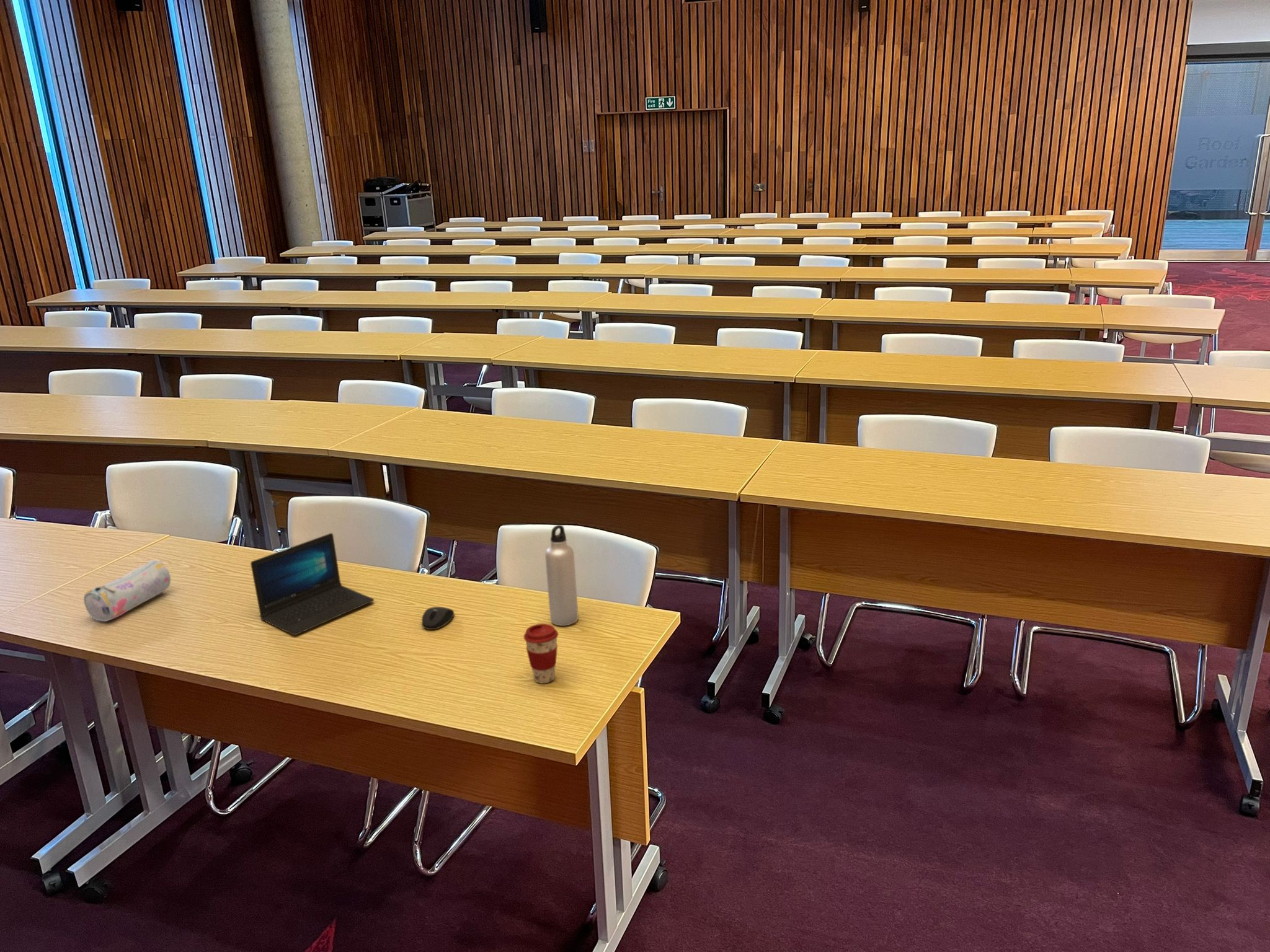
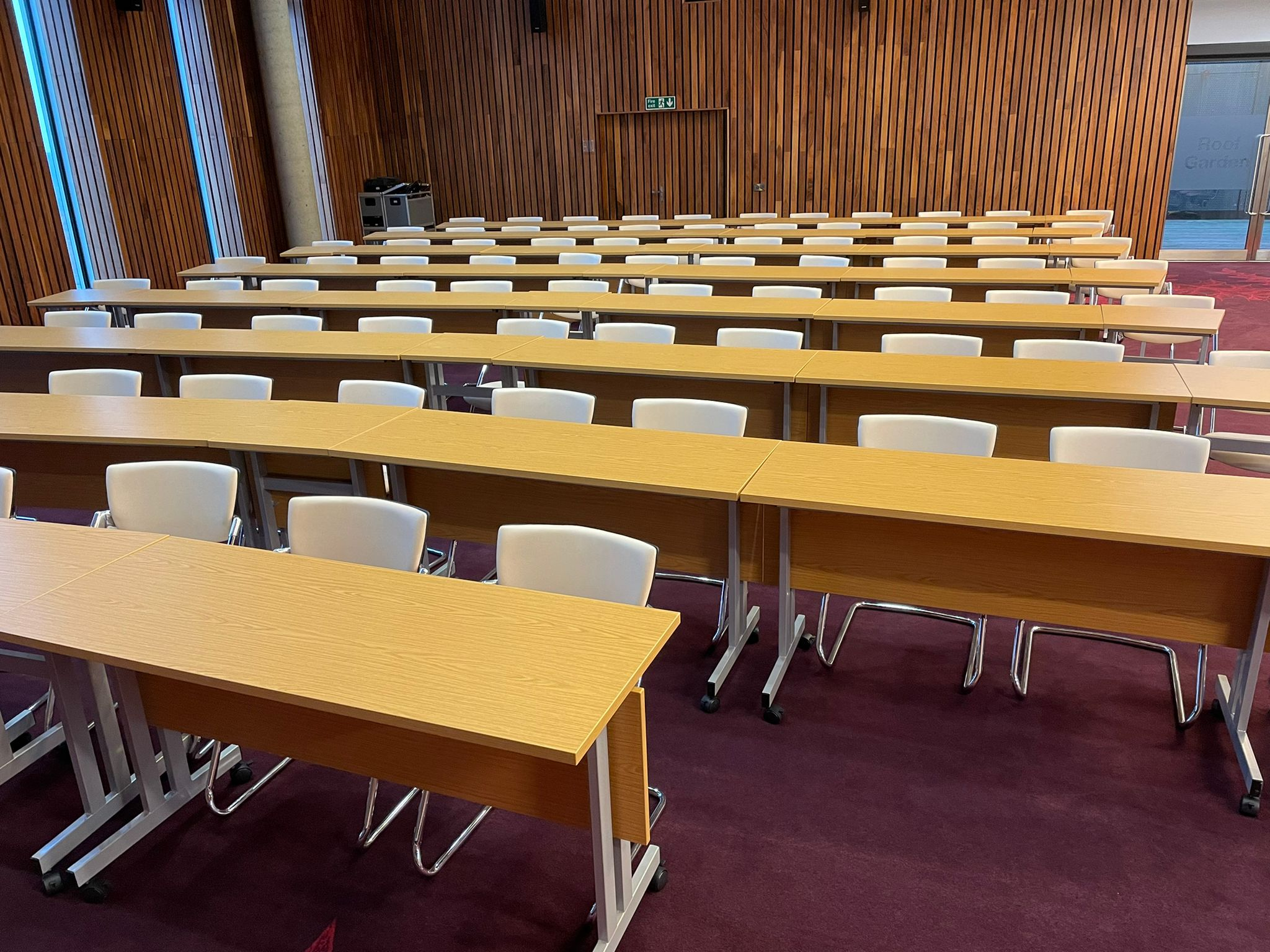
- laptop [250,532,375,636]
- mouse [421,606,455,630]
- water bottle [544,524,579,627]
- pencil case [83,560,171,622]
- coffee cup [523,623,559,684]
